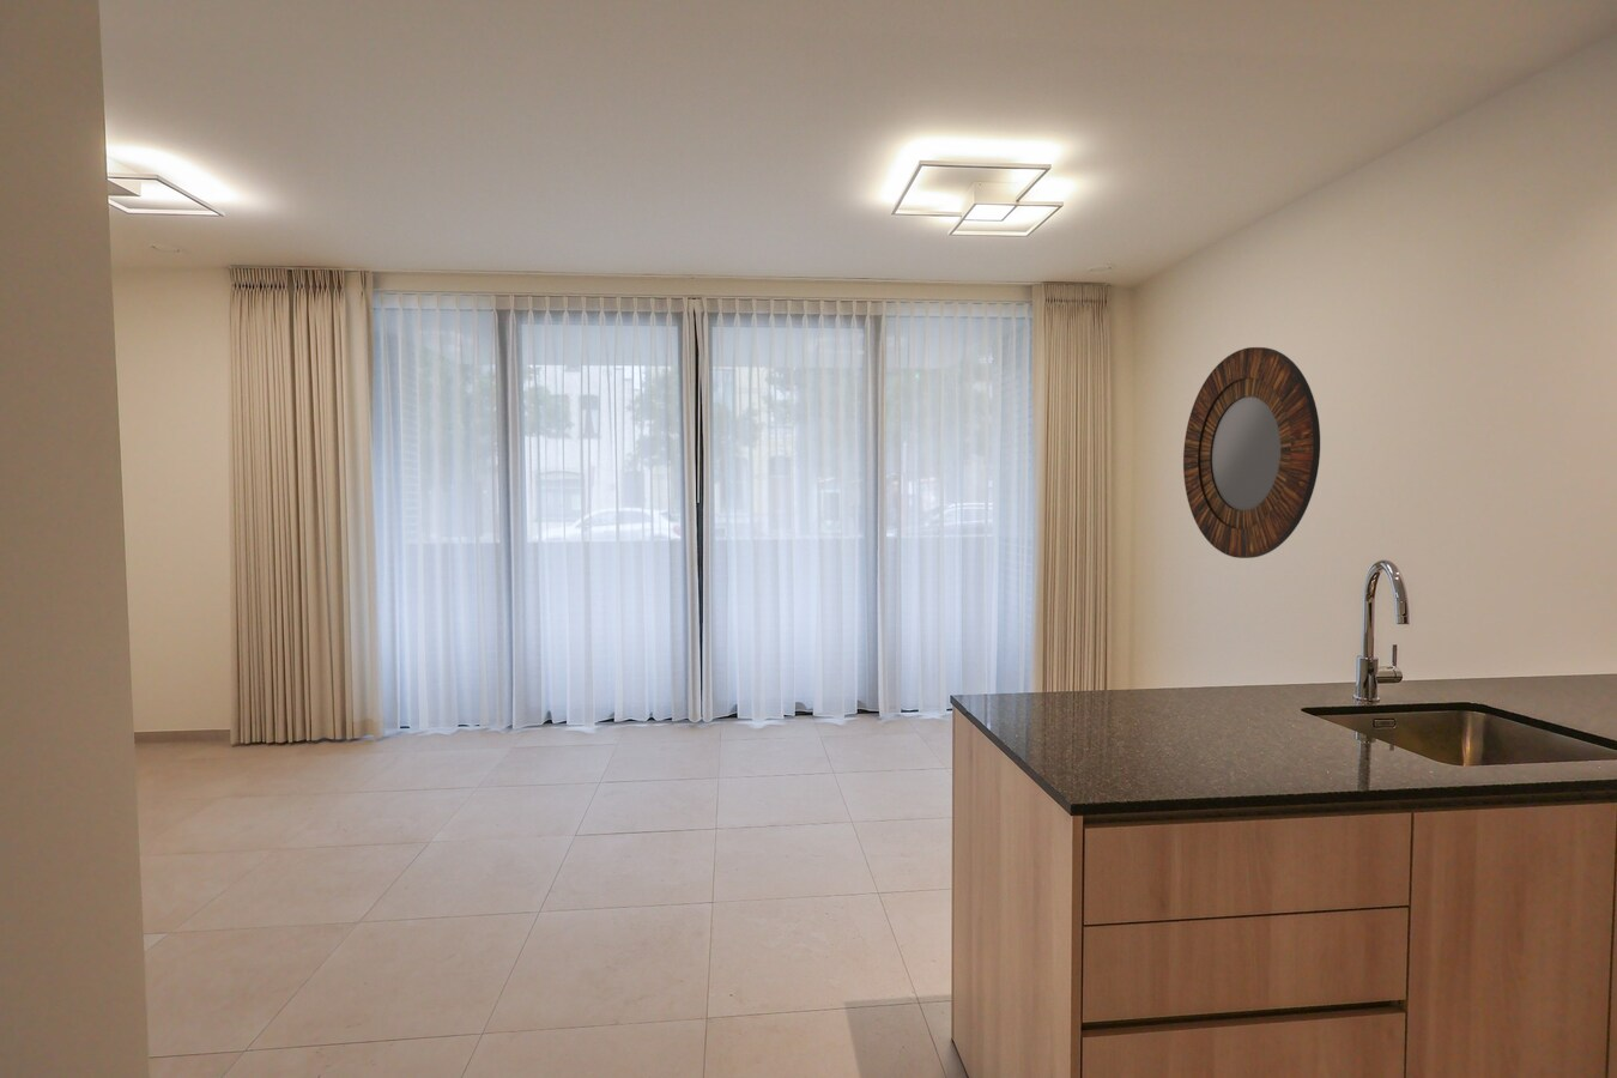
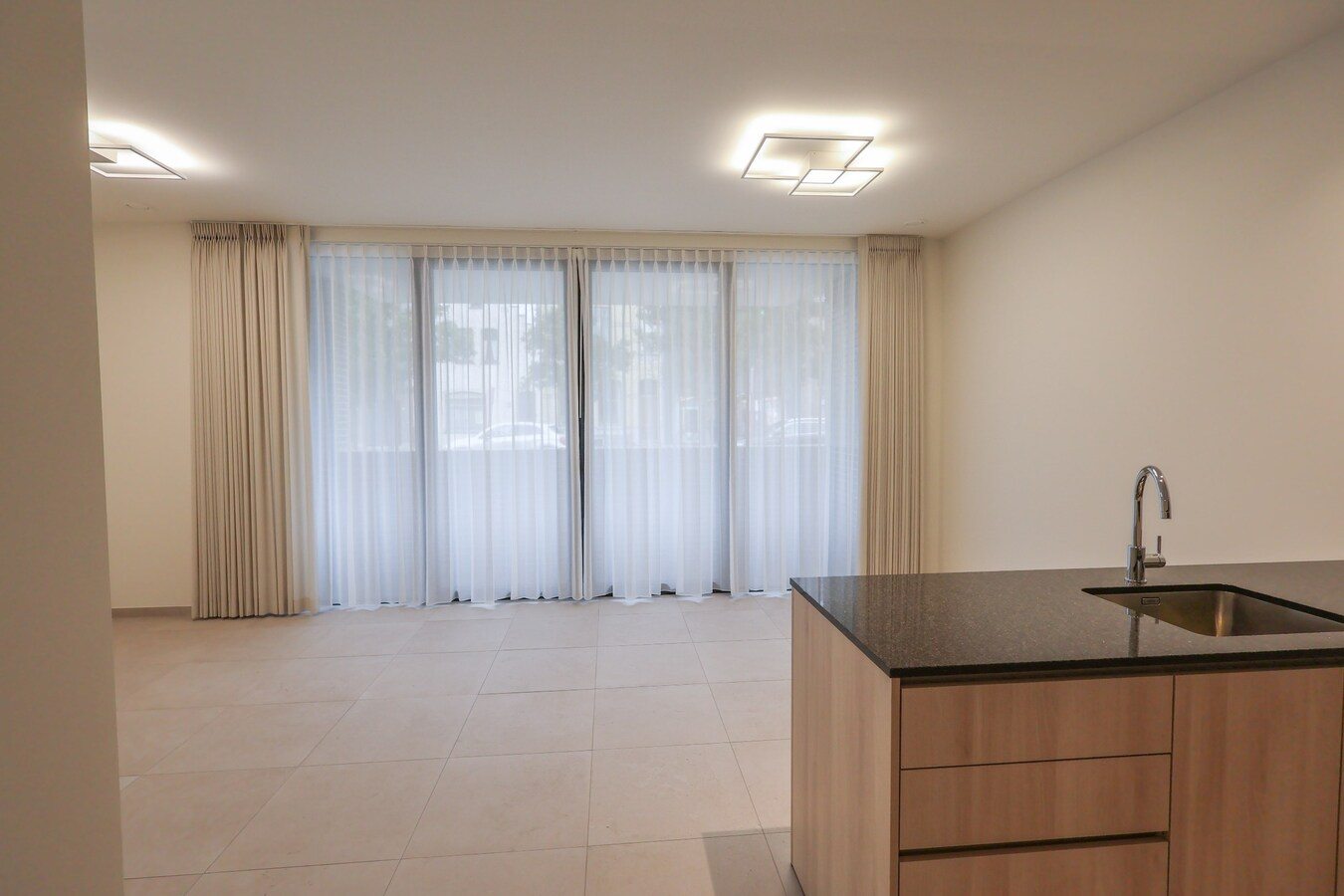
- home mirror [1183,346,1321,559]
